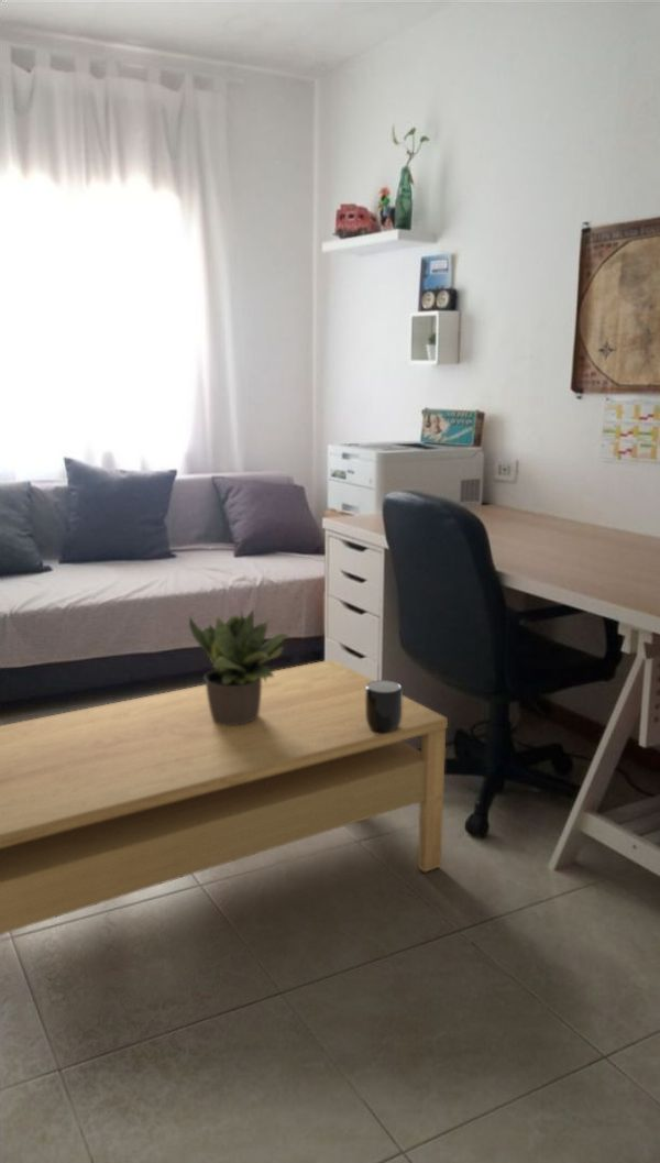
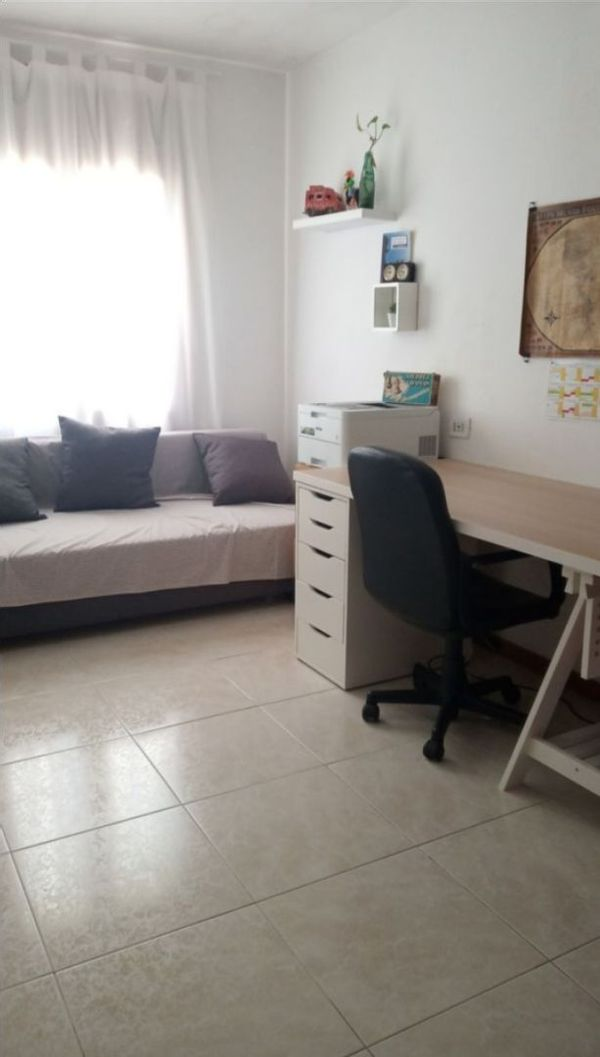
- potted plant [188,603,290,725]
- coffee table [0,658,449,936]
- mug [365,679,404,734]
